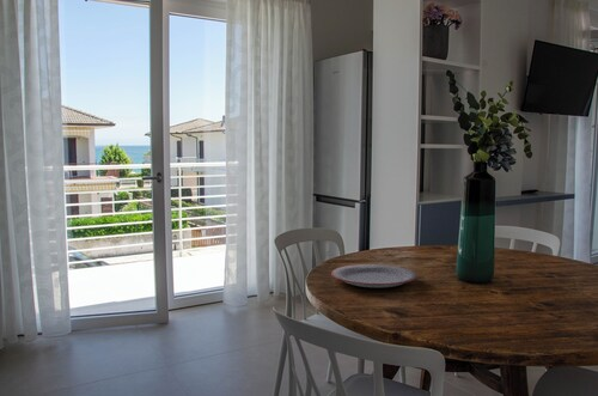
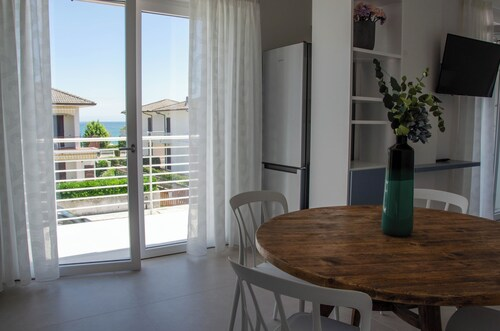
- plate [330,263,419,288]
